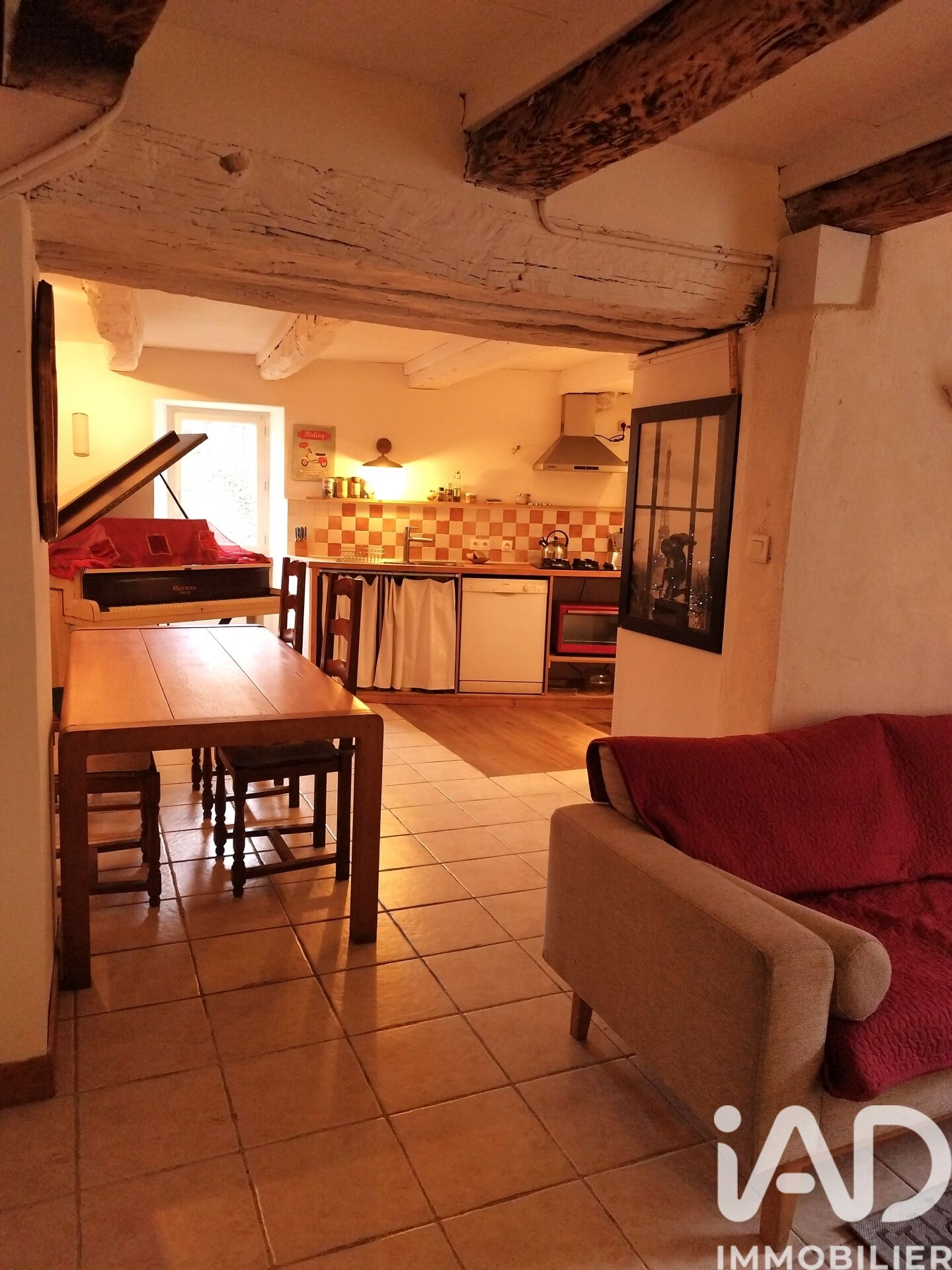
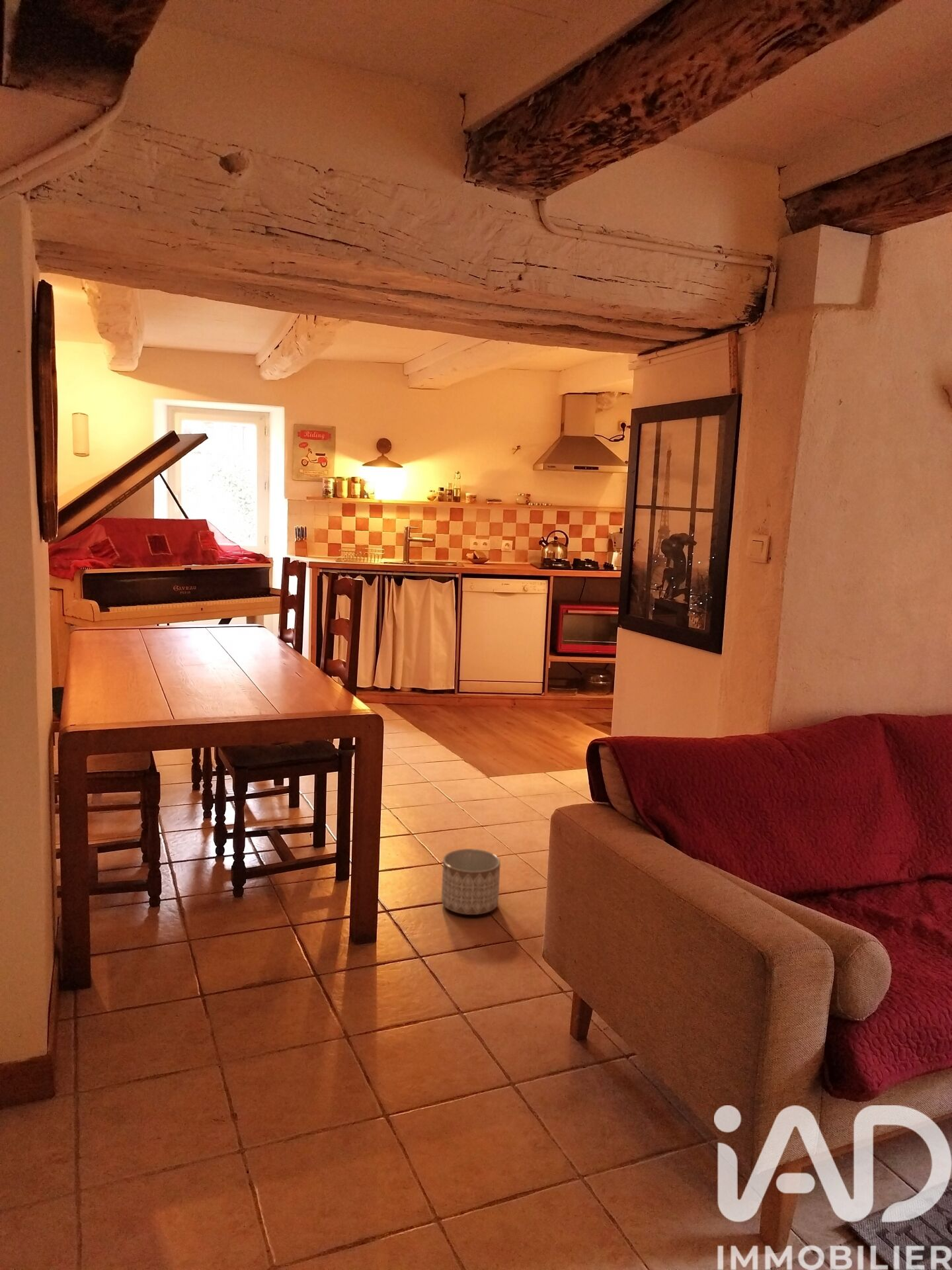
+ planter [441,848,501,915]
